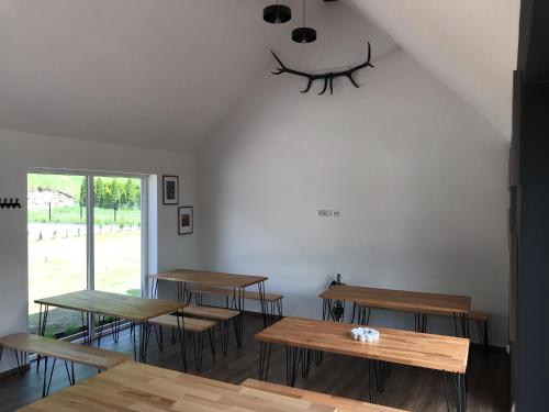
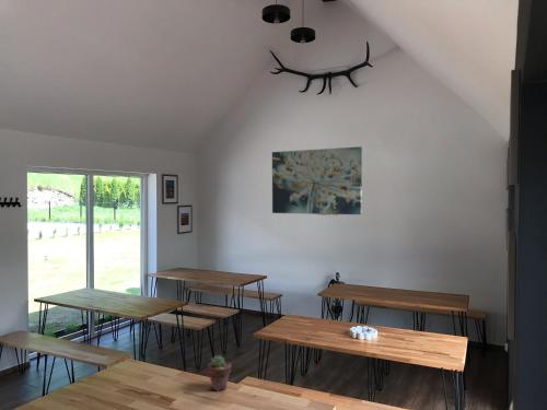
+ wall art [271,145,363,215]
+ potted succulent [207,354,232,393]
